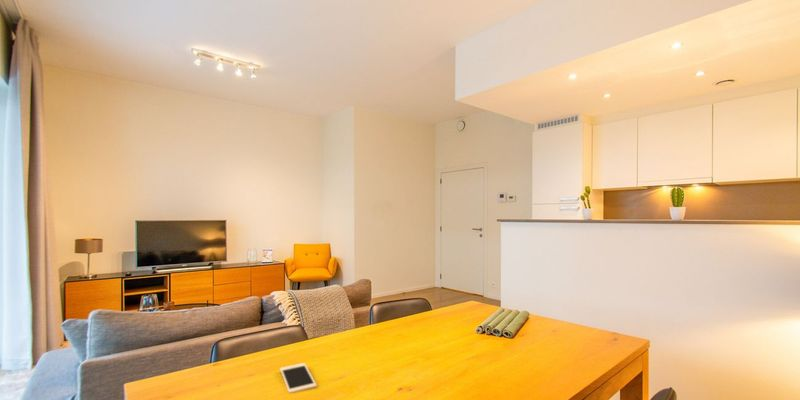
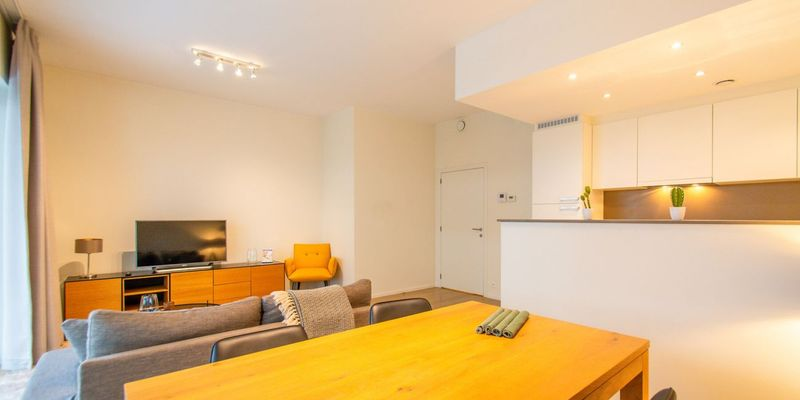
- cell phone [279,362,318,394]
